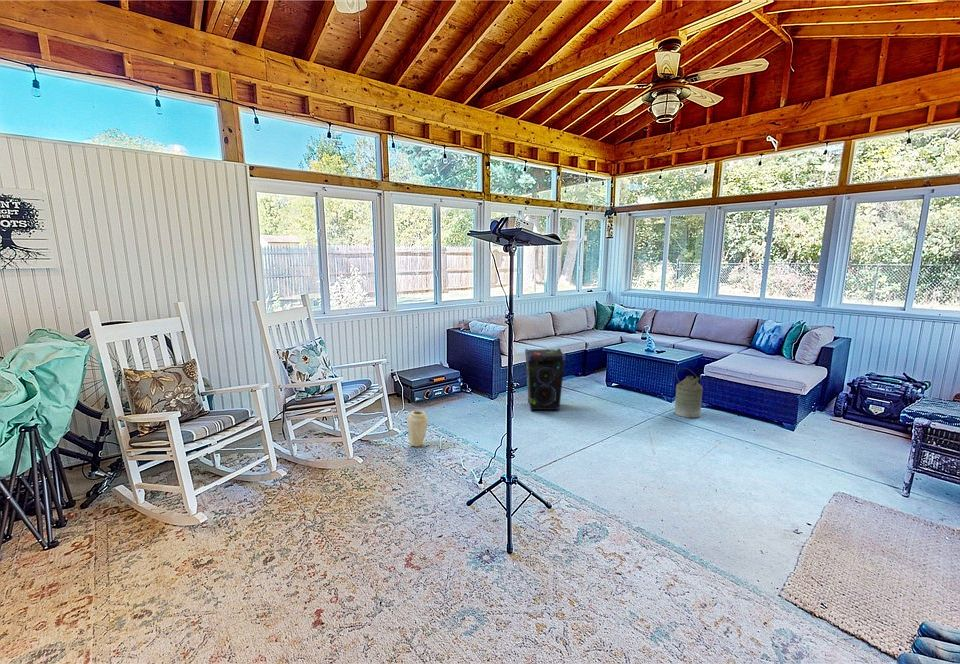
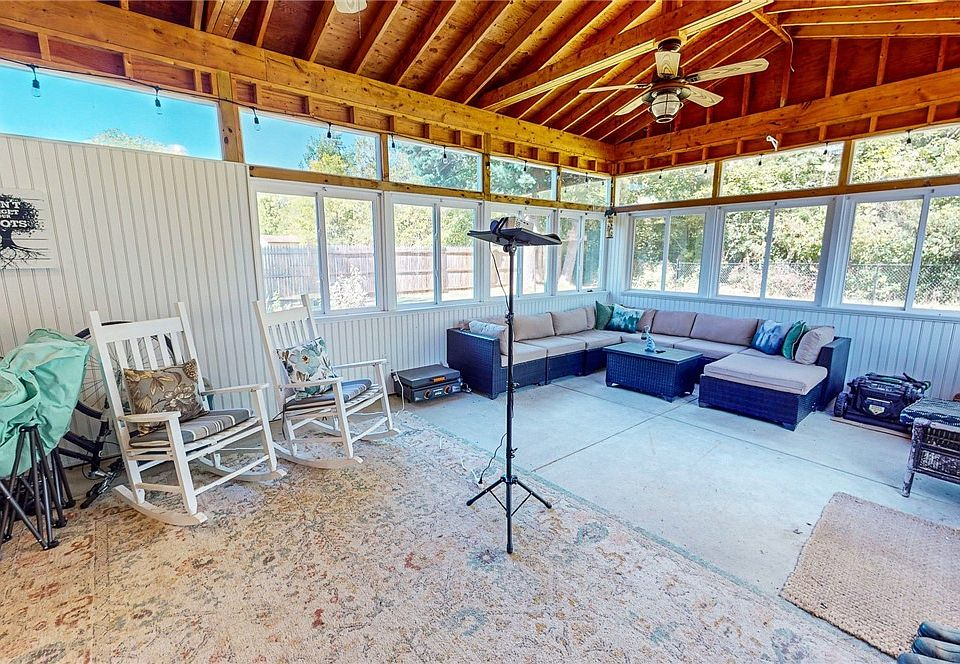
- vase [406,410,429,447]
- speaker [524,348,567,412]
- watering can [674,367,704,419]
